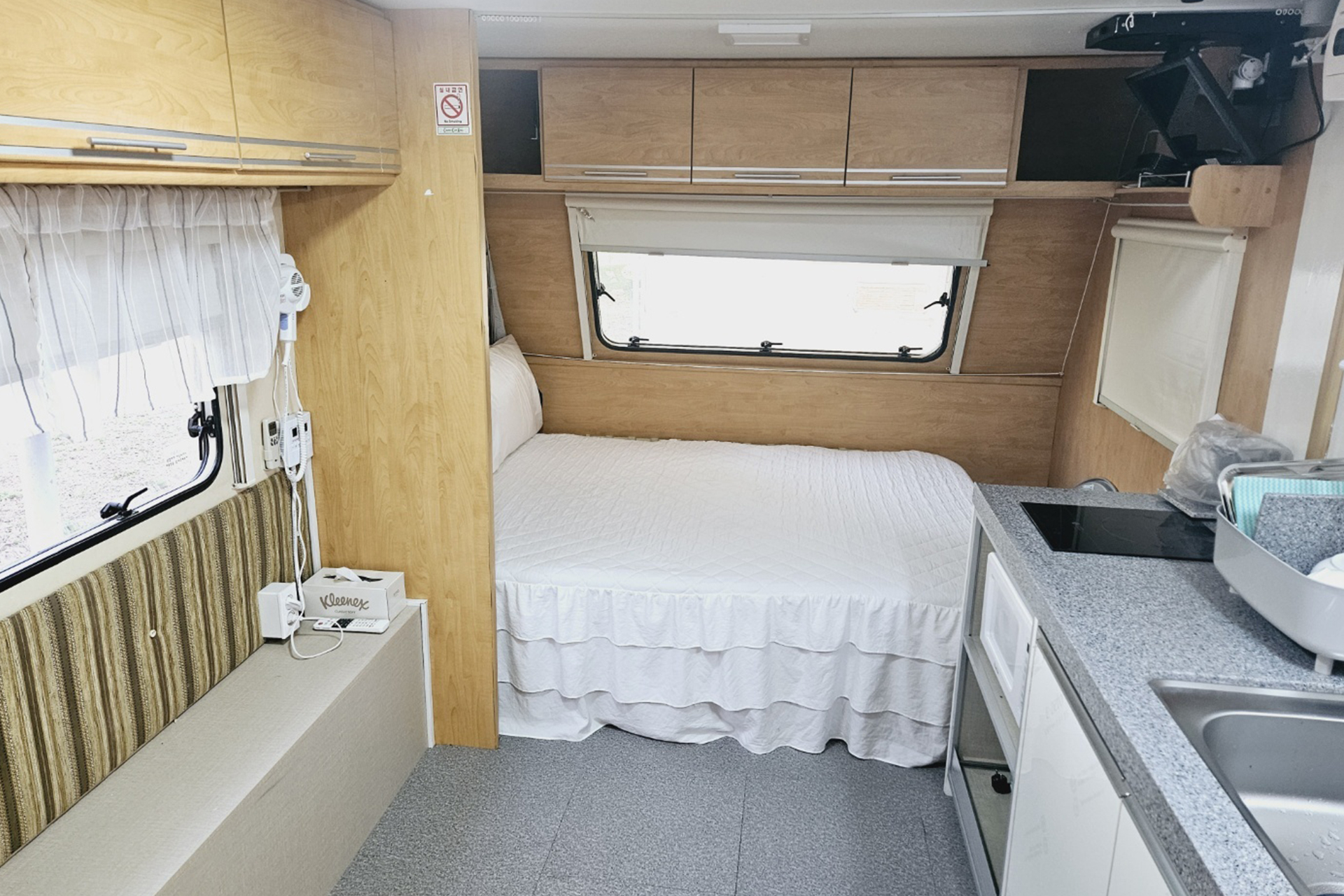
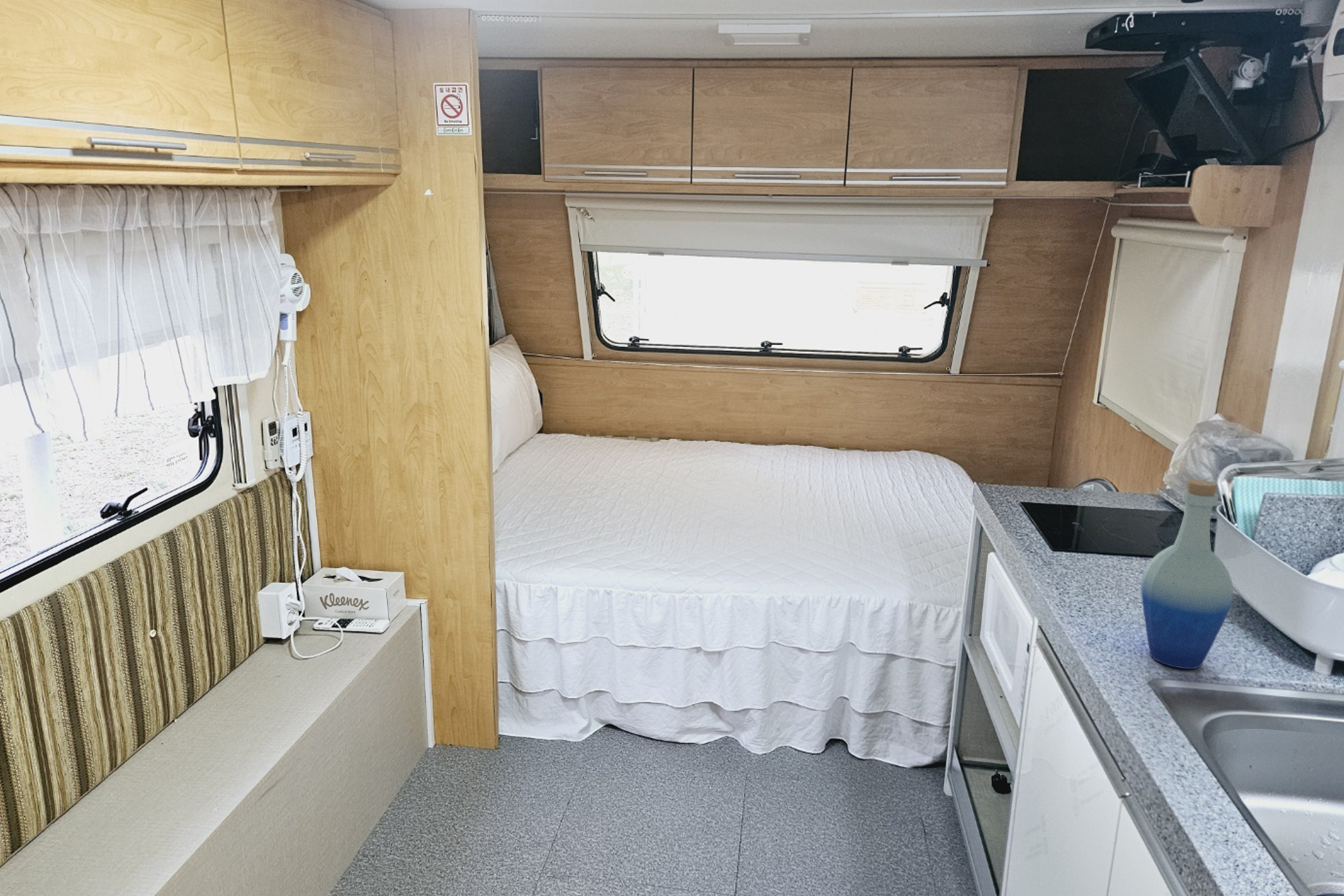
+ bottle [1140,479,1234,670]
